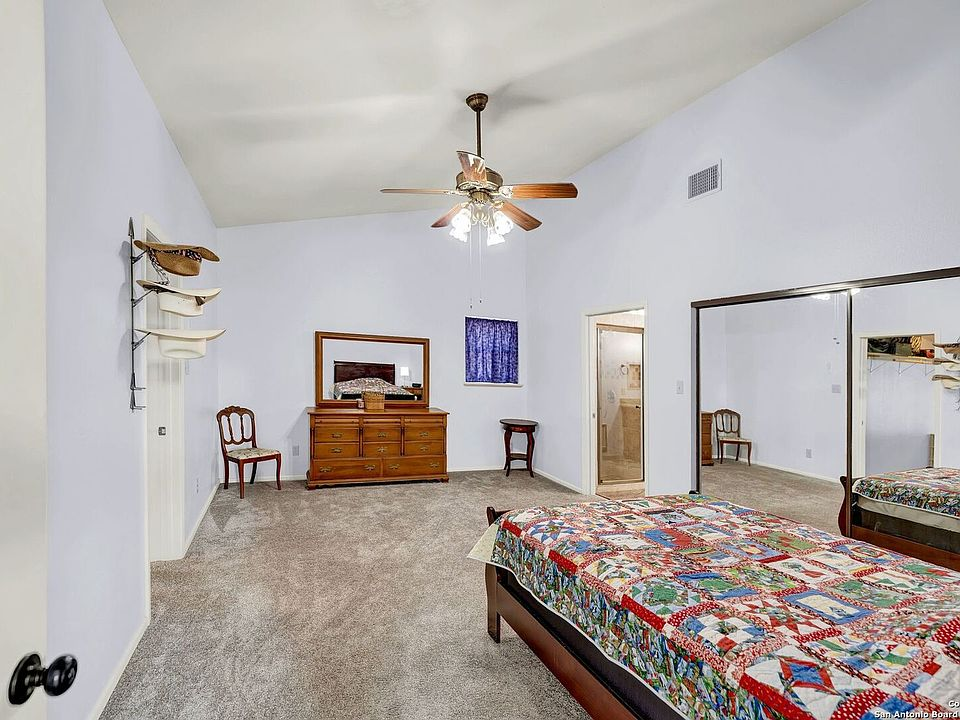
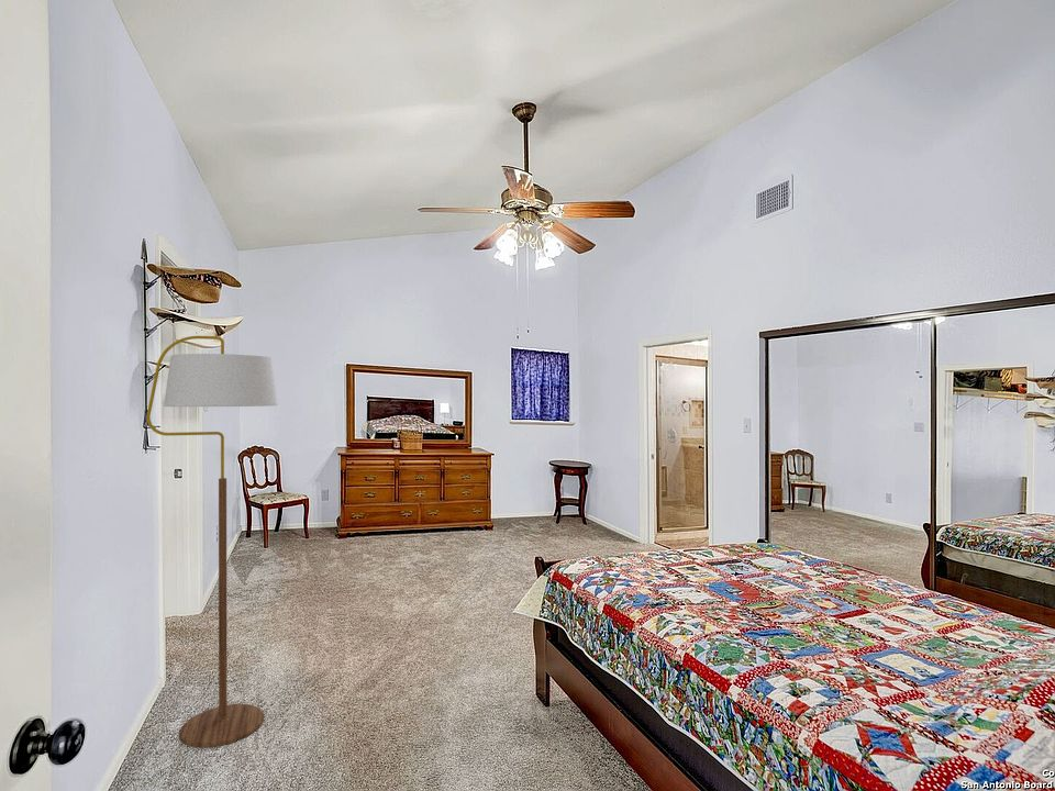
+ floor lamp [145,335,278,748]
